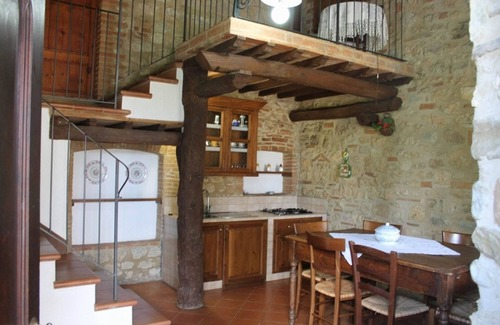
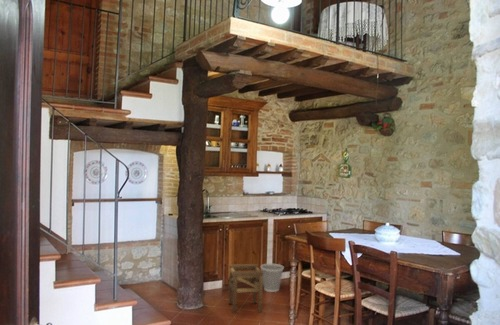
+ stool [228,263,264,315]
+ wastebasket [260,263,285,293]
